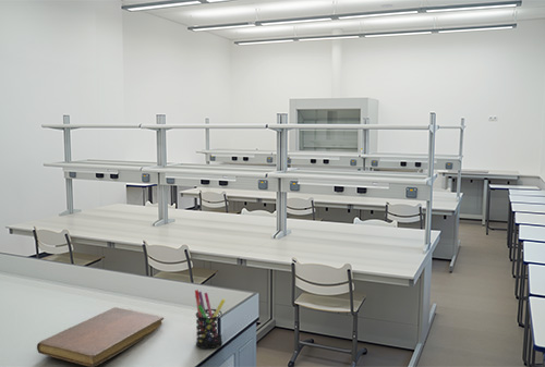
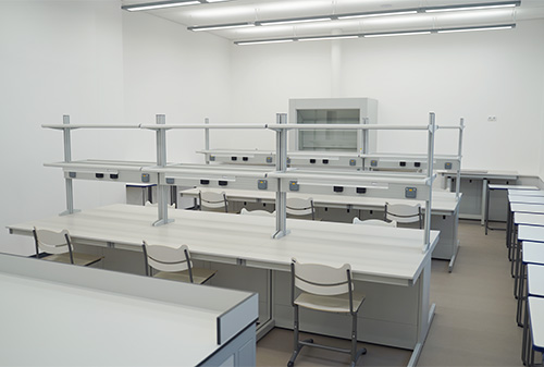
- pen holder [194,289,226,350]
- notebook [36,306,165,367]
